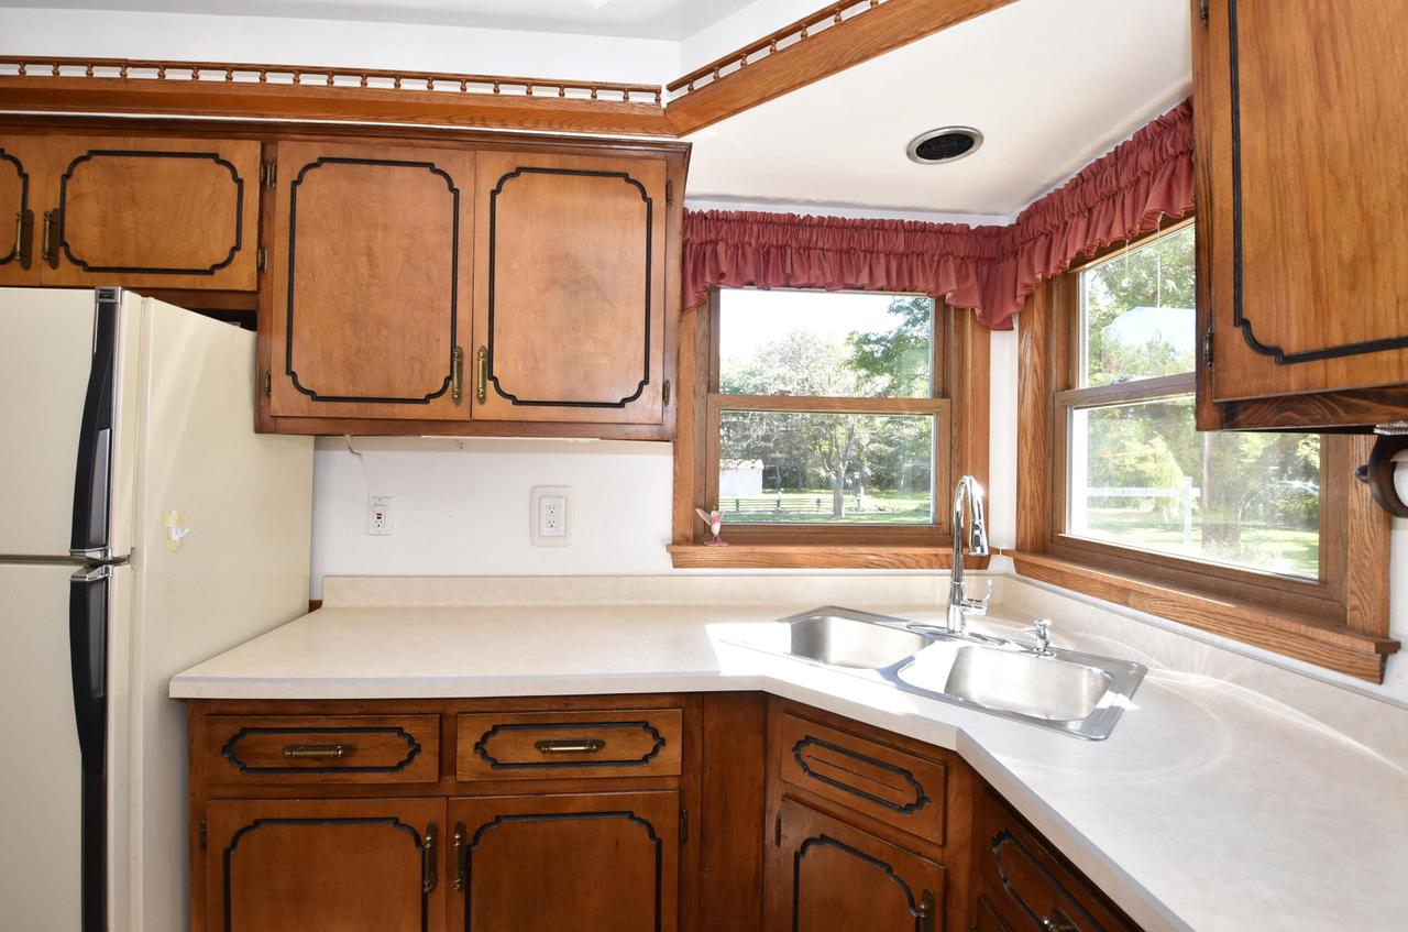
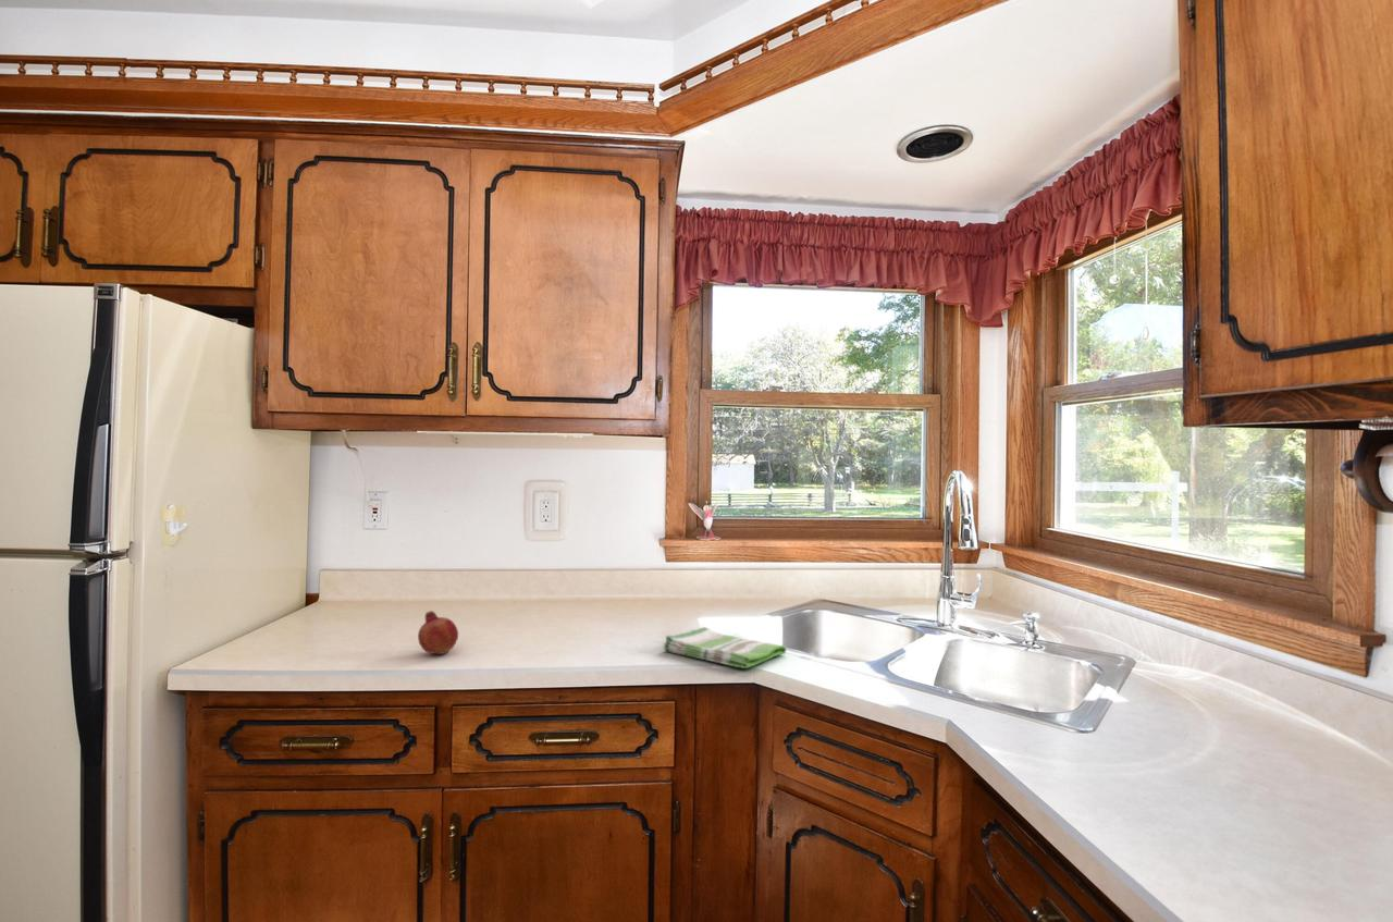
+ dish towel [662,626,787,669]
+ fruit [417,610,459,655]
